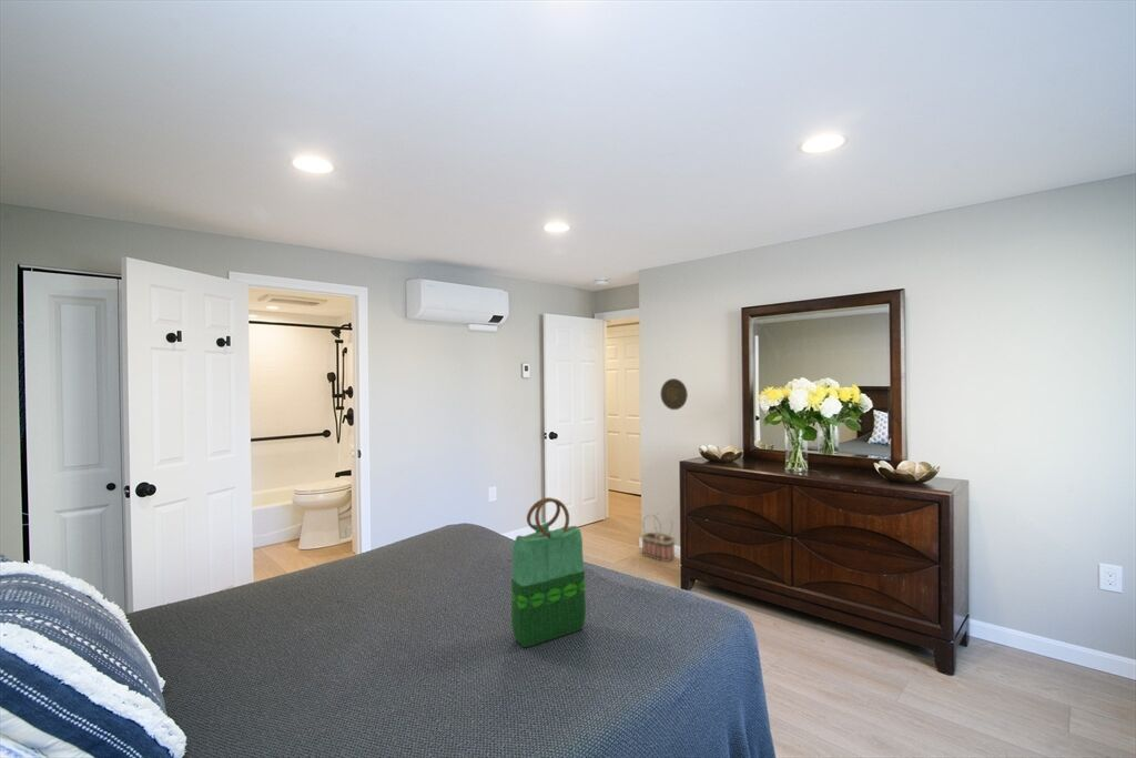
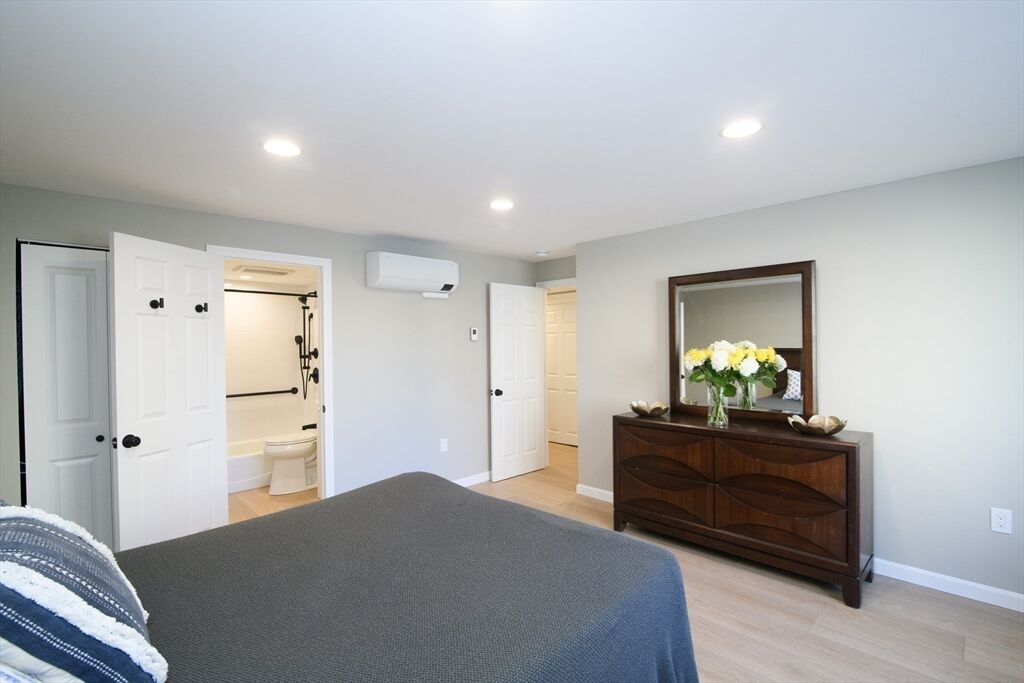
- tote bag [510,496,587,648]
- decorative plate [659,377,689,411]
- basket [640,513,677,563]
